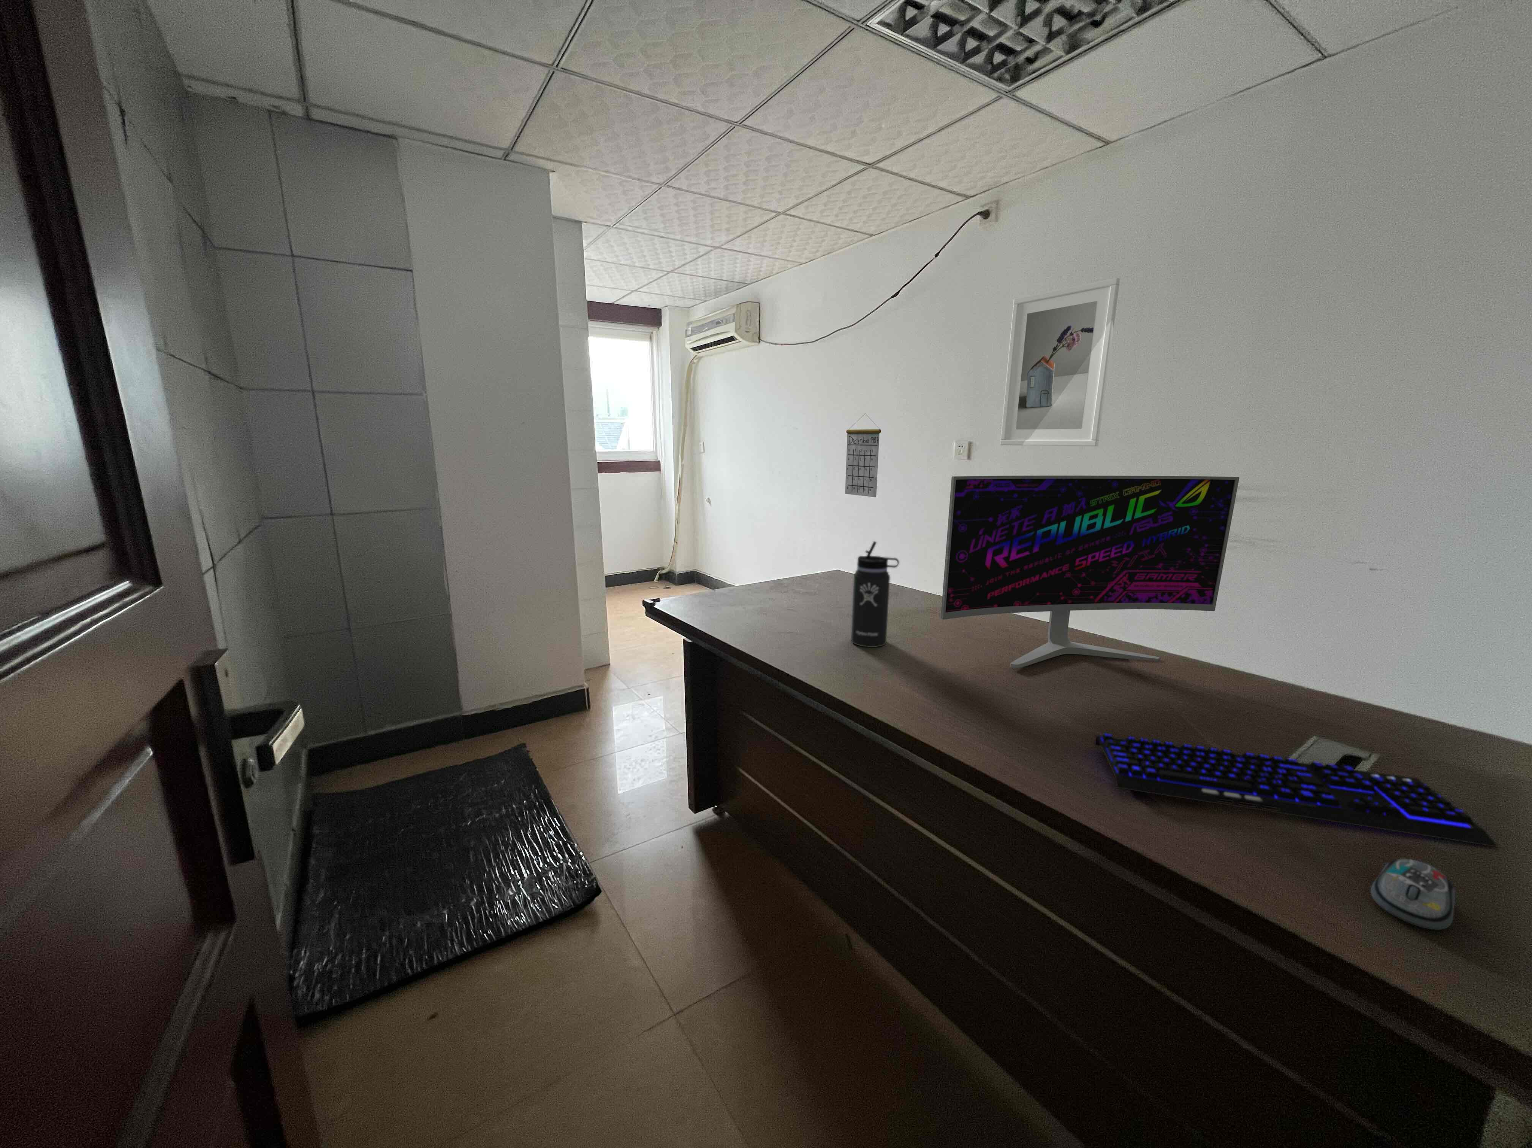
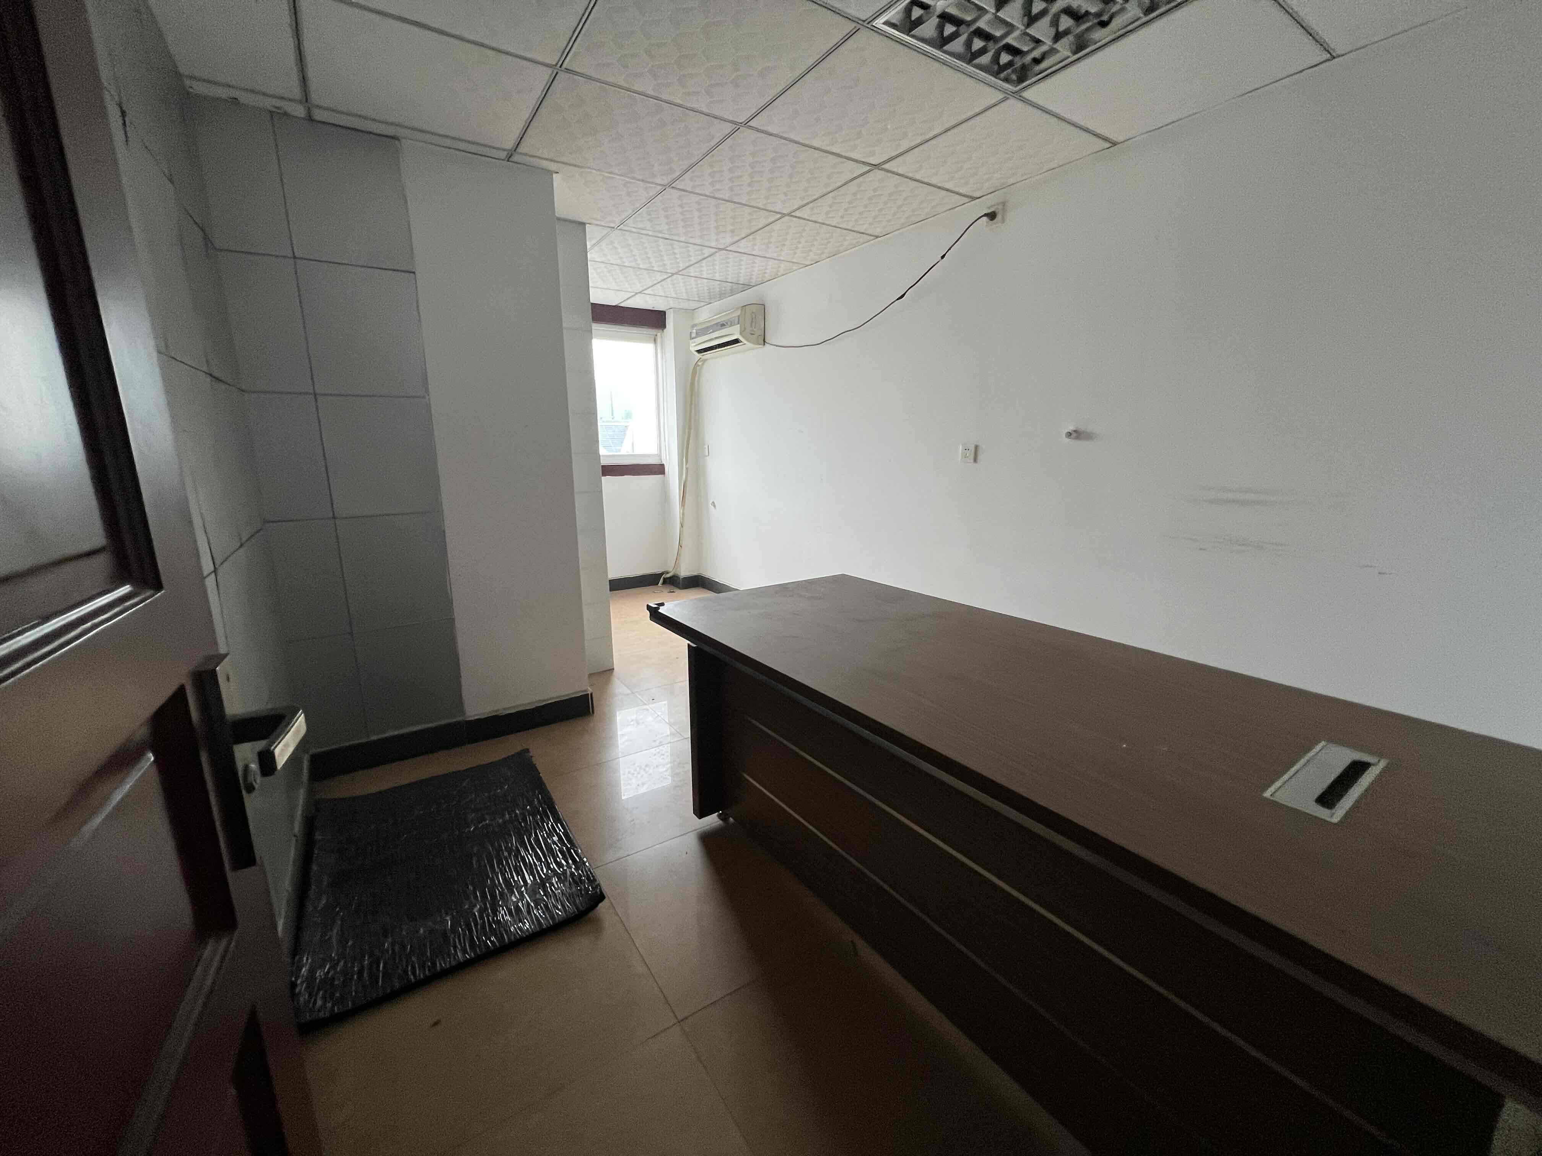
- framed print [1000,277,1121,447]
- calendar [844,414,882,498]
- keyboard [1094,732,1499,848]
- monitor [941,475,1239,668]
- computer mouse [1370,857,1456,931]
- thermos bottle [850,540,900,648]
